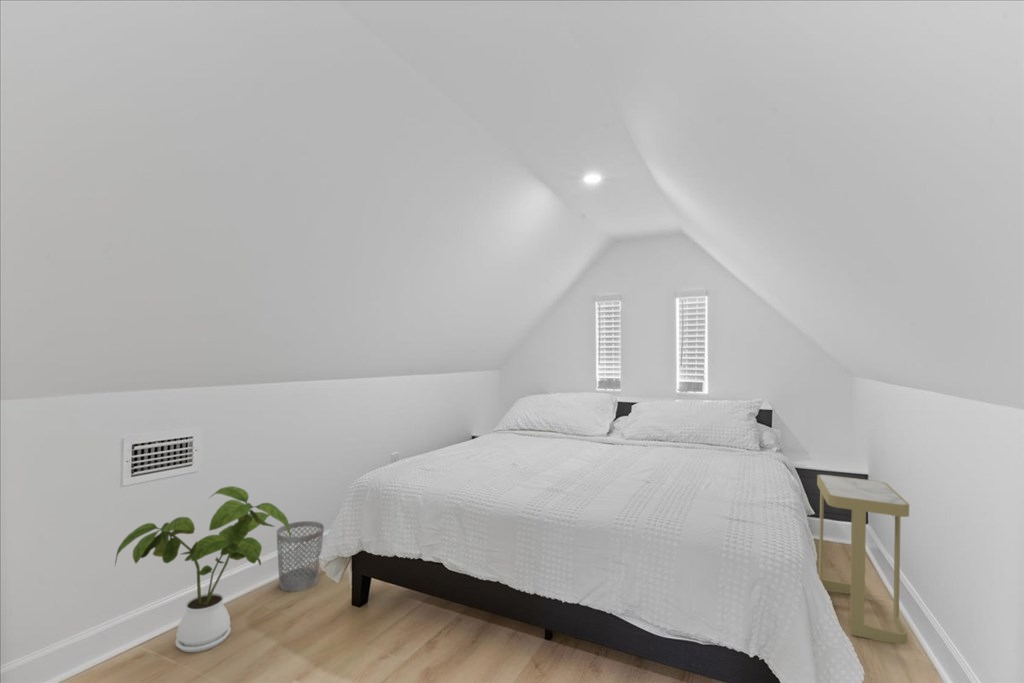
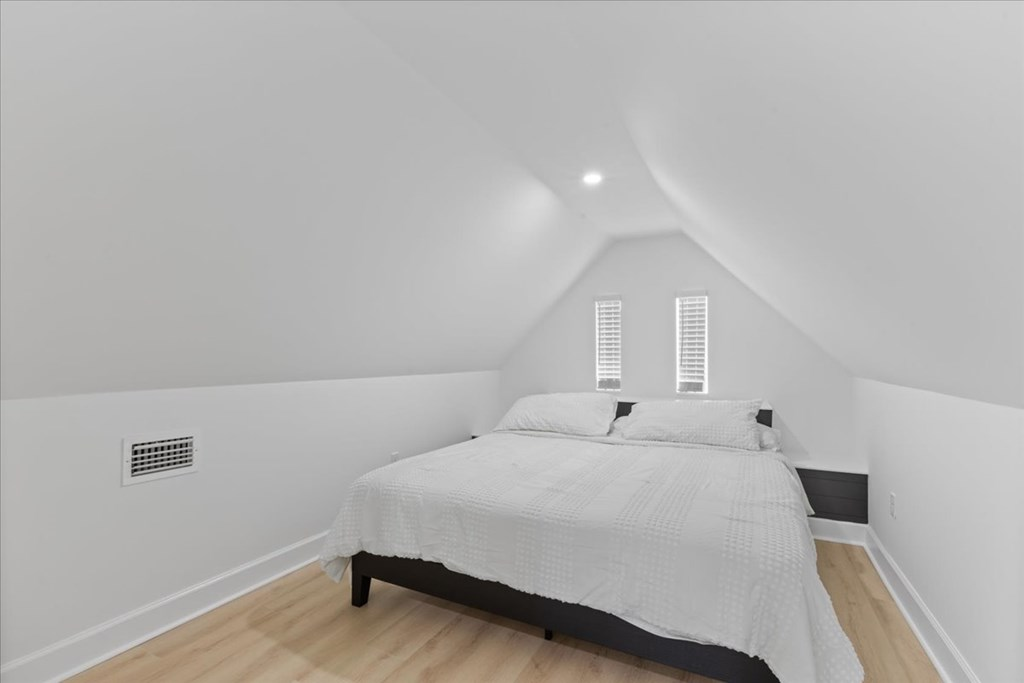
- house plant [114,485,292,653]
- side table [816,474,910,645]
- wastebasket [276,520,325,593]
